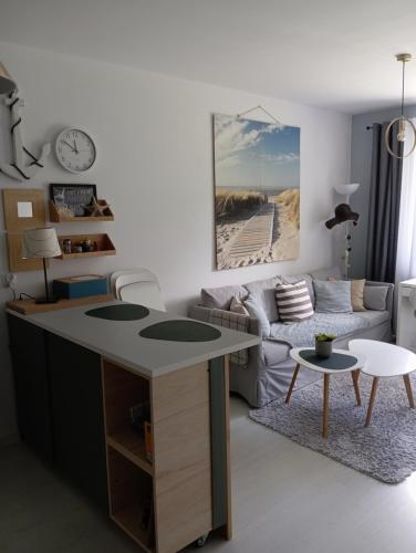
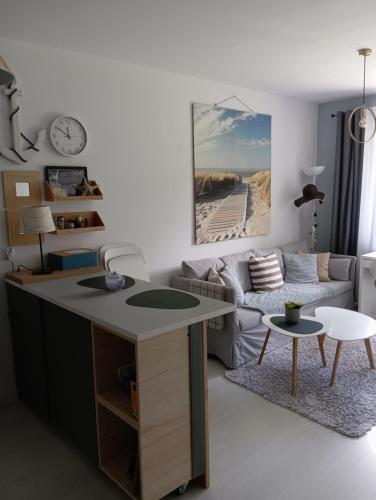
+ teapot [104,270,126,292]
